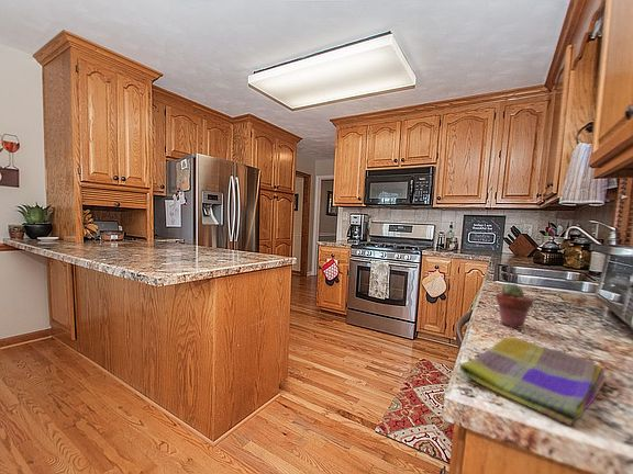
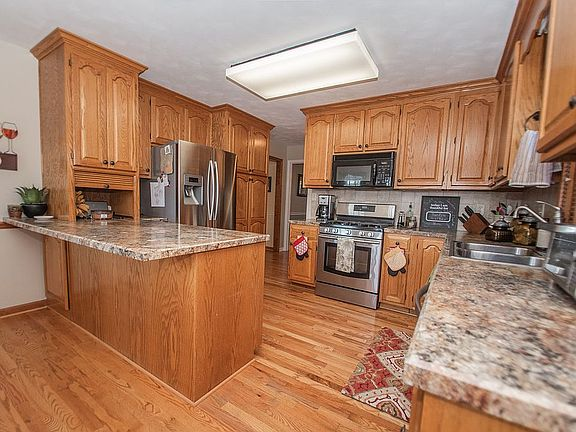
- potted succulent [495,282,534,329]
- dish towel [458,337,608,427]
